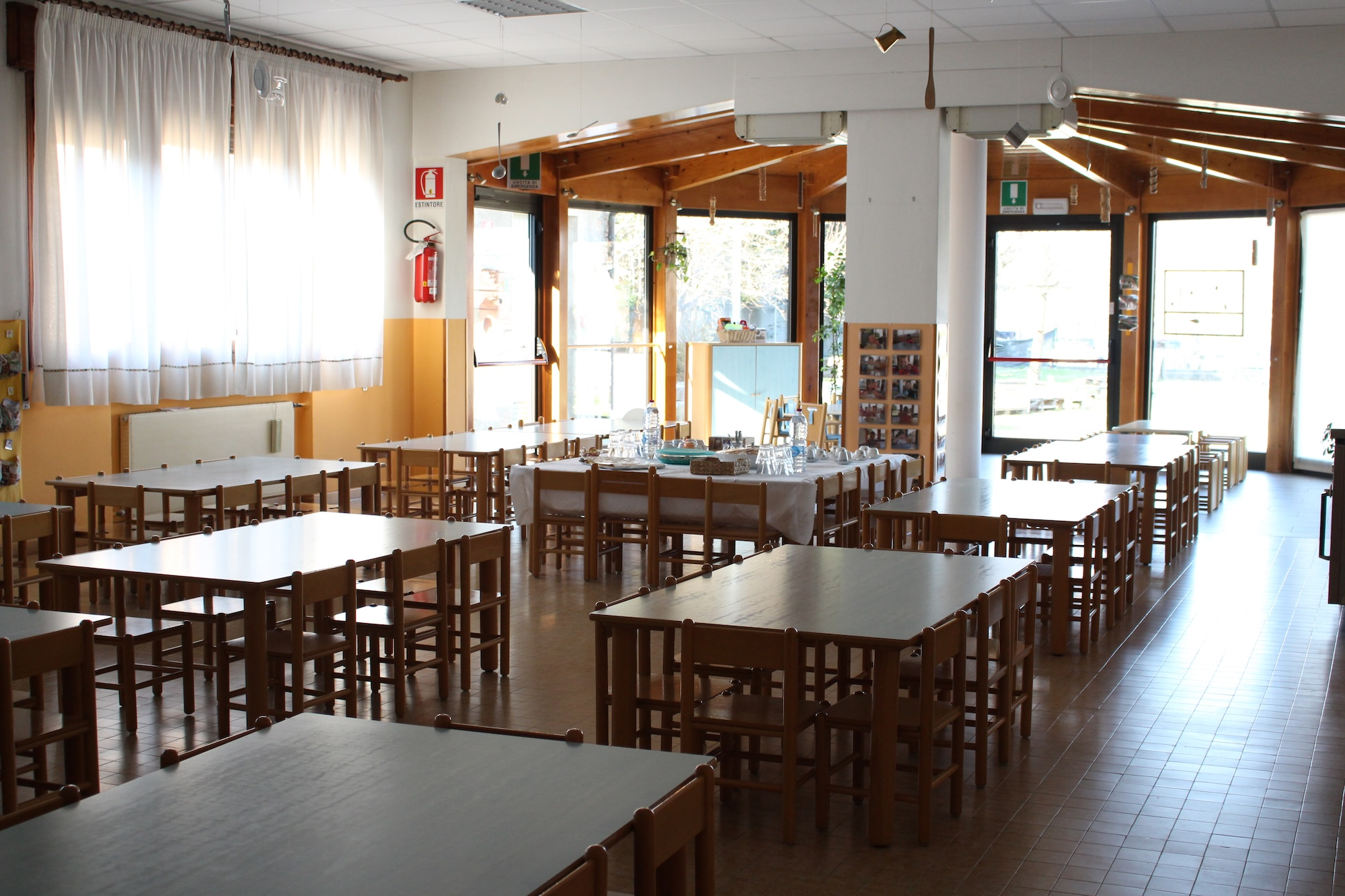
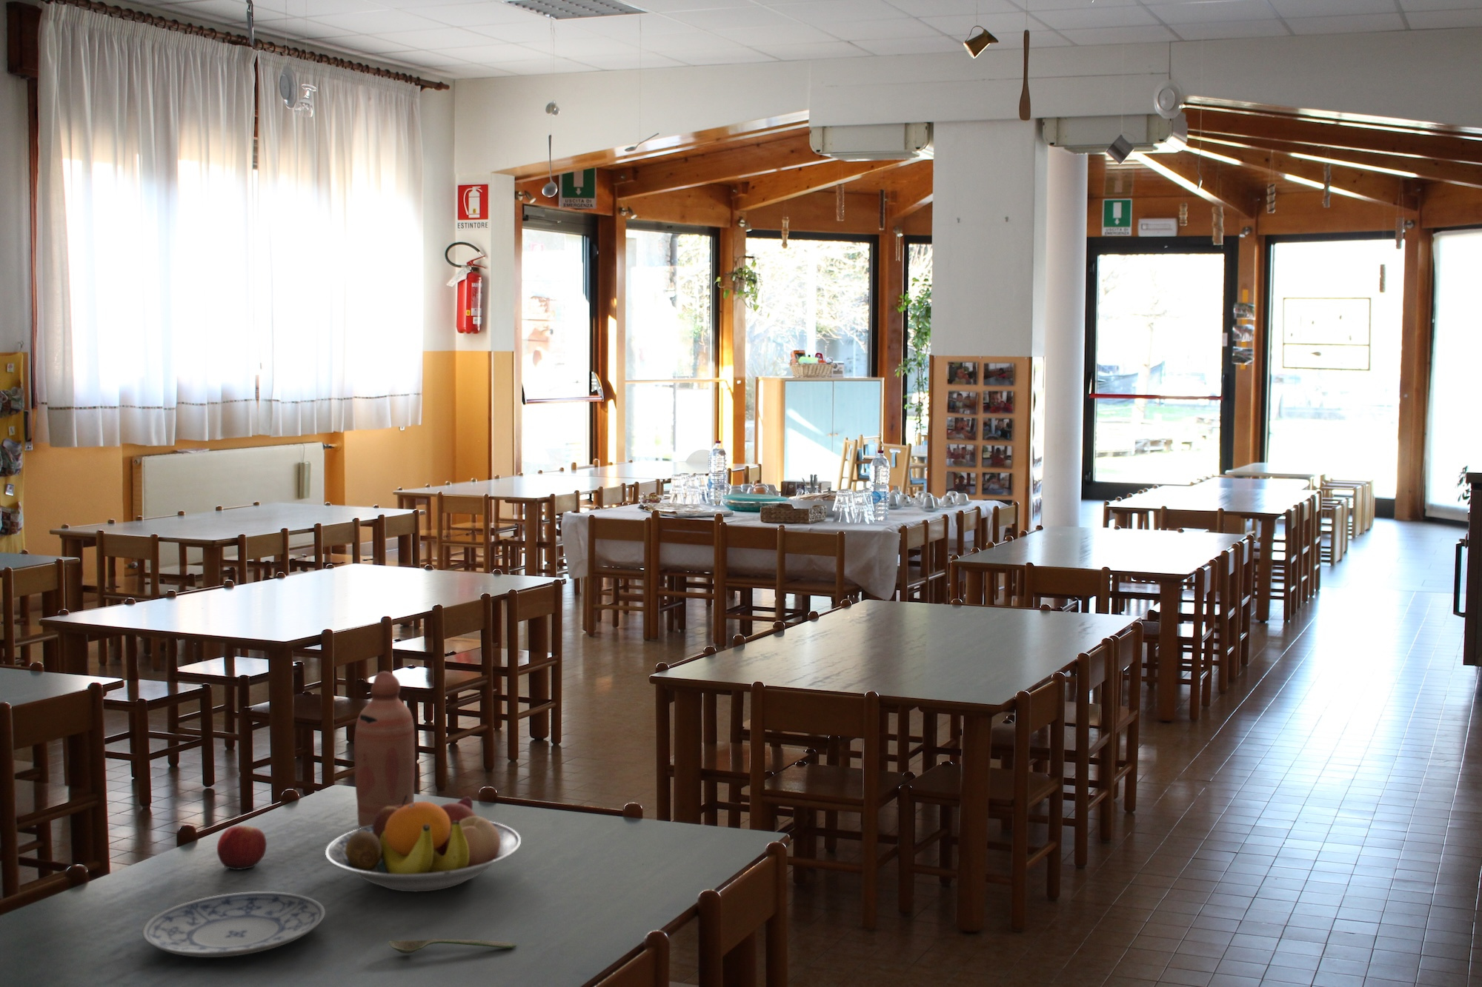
+ plate [141,891,326,958]
+ apple [216,825,268,870]
+ bottle [354,671,415,827]
+ fruit bowl [325,795,521,892]
+ spoon [388,939,517,954]
